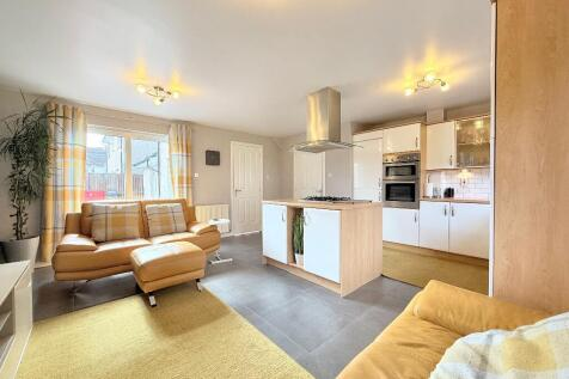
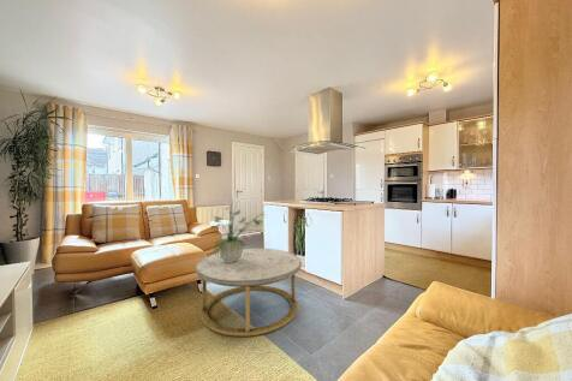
+ coffee table [195,248,303,338]
+ potted plant [213,198,267,262]
